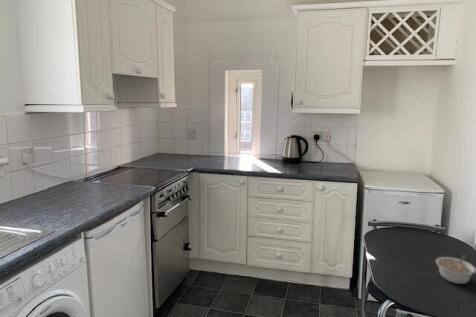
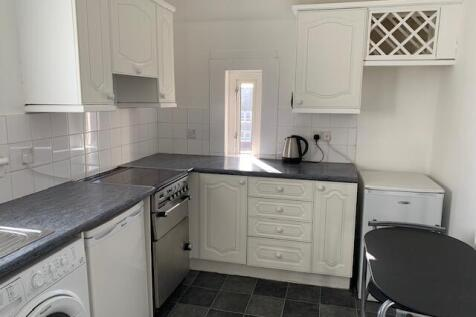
- legume [435,254,476,285]
